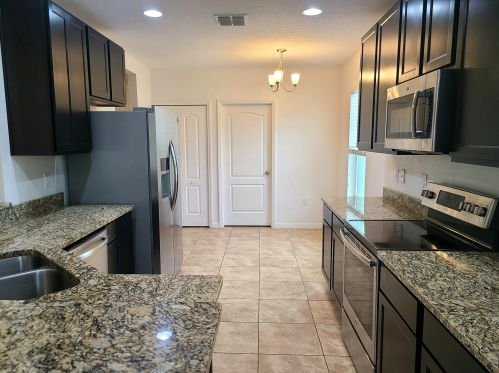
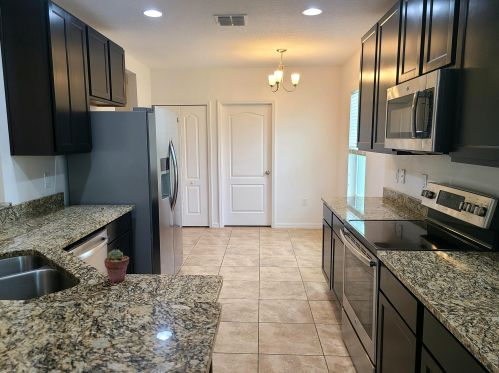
+ potted succulent [103,249,130,283]
